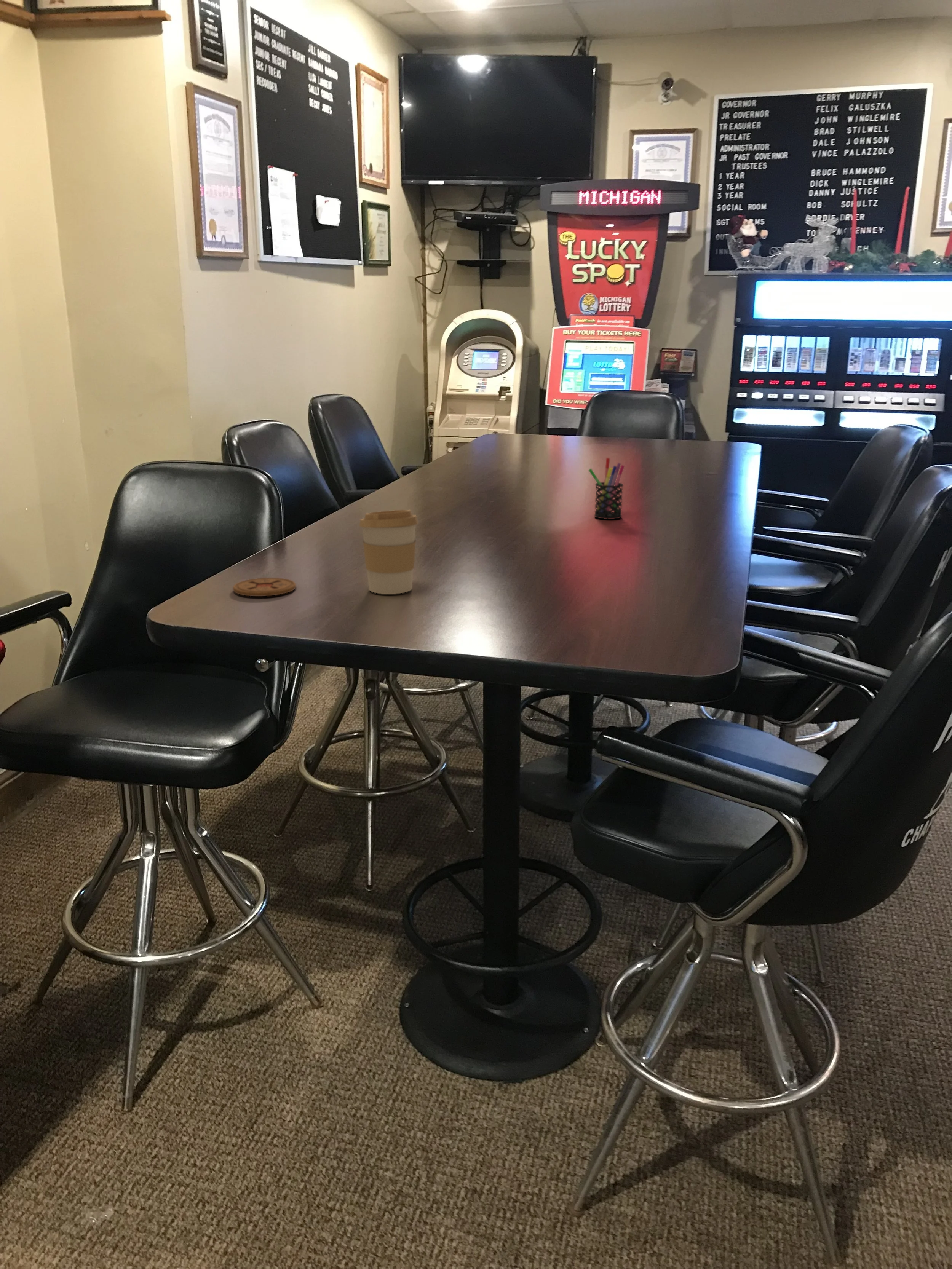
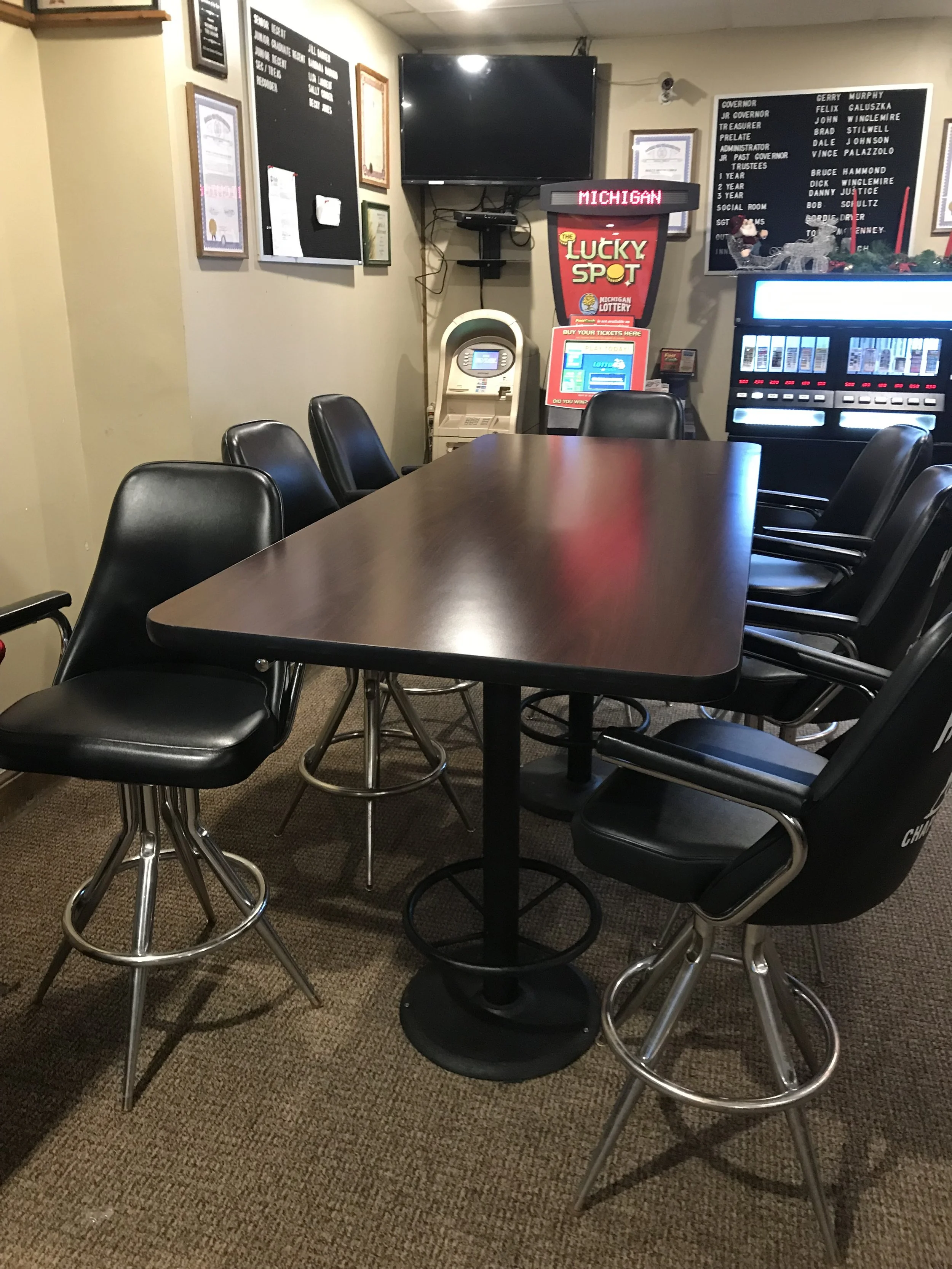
- coffee cup [359,509,418,594]
- pen holder [588,458,625,519]
- coaster [233,578,296,597]
